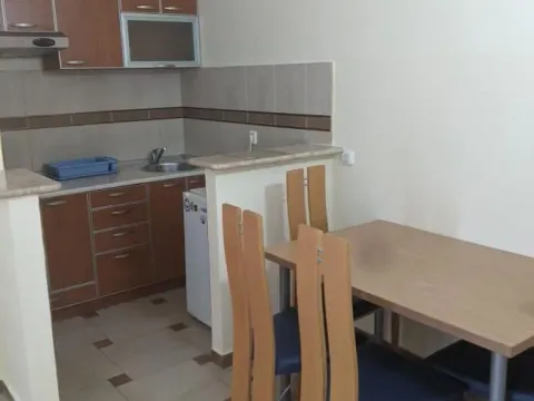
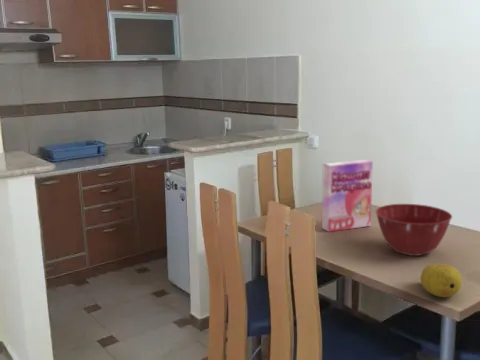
+ cereal box [321,159,373,233]
+ fruit [420,263,463,298]
+ mixing bowl [375,203,453,257]
